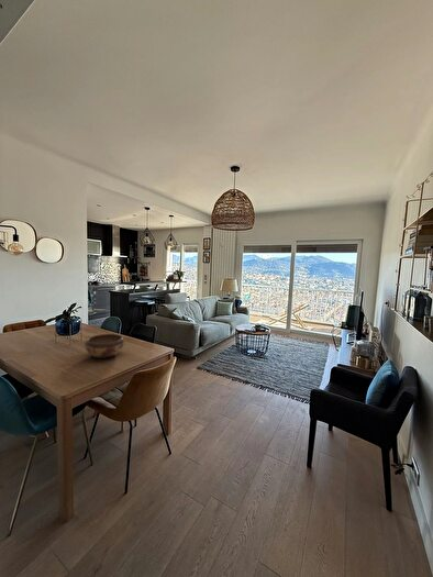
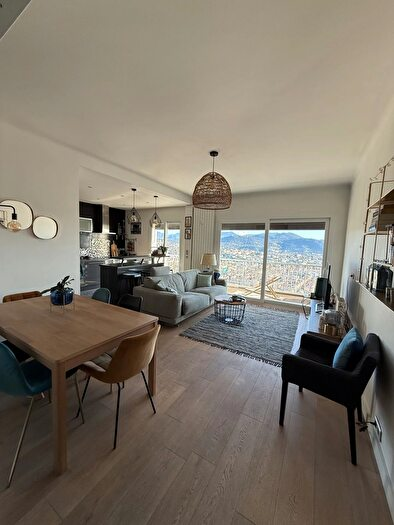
- decorative bowl [84,333,125,359]
